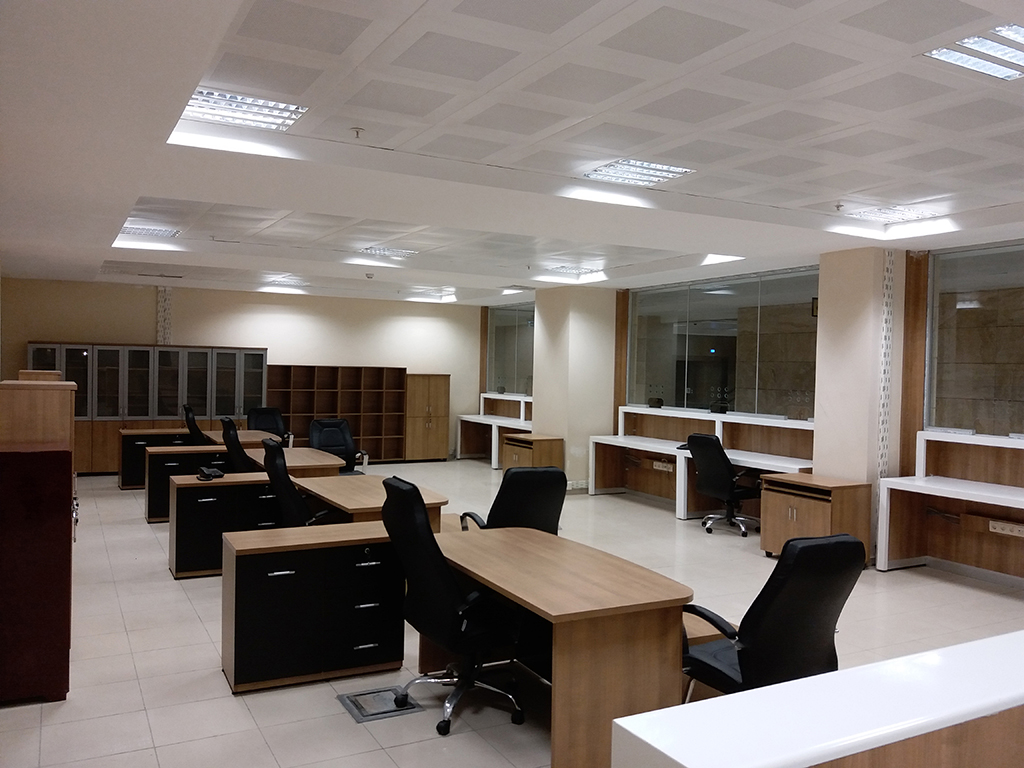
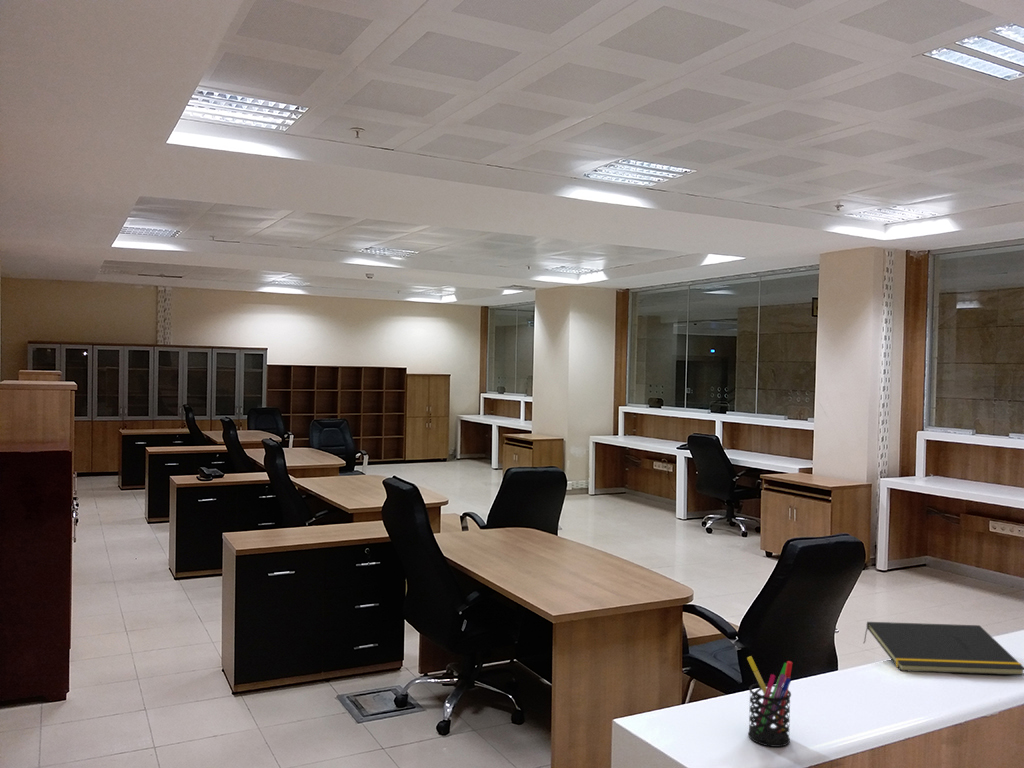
+ pen holder [746,655,793,748]
+ notepad [862,621,1024,676]
